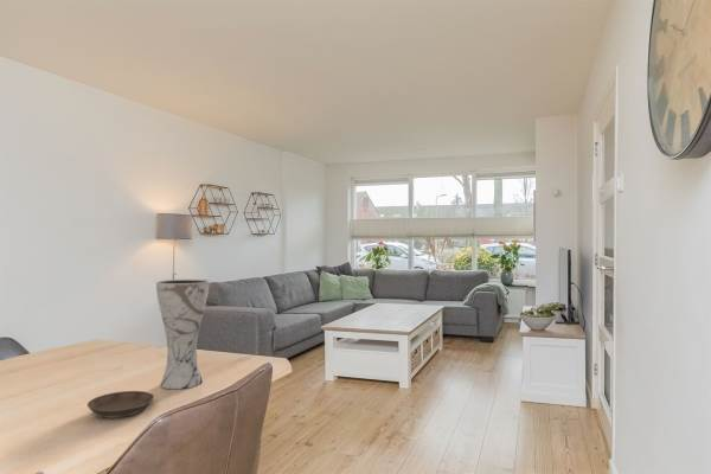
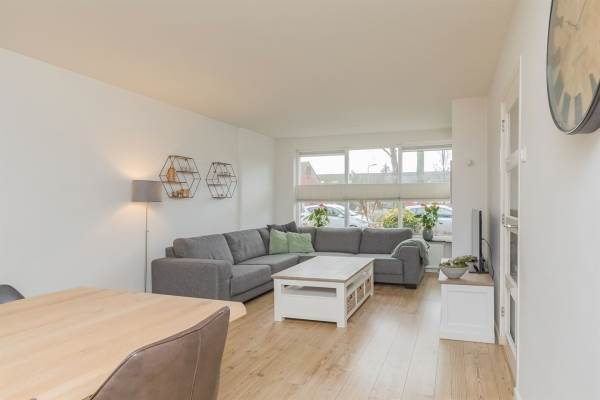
- vase [155,278,210,390]
- saucer [87,390,155,419]
